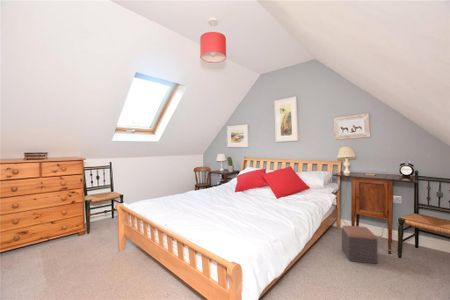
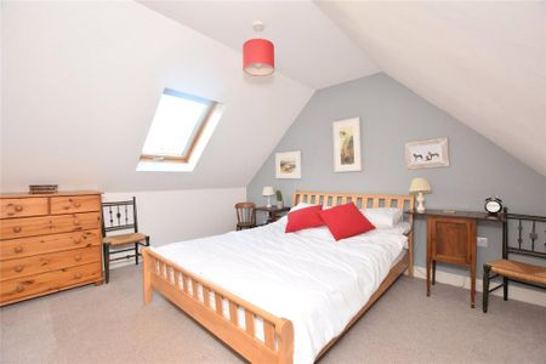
- footstool [341,224,379,265]
